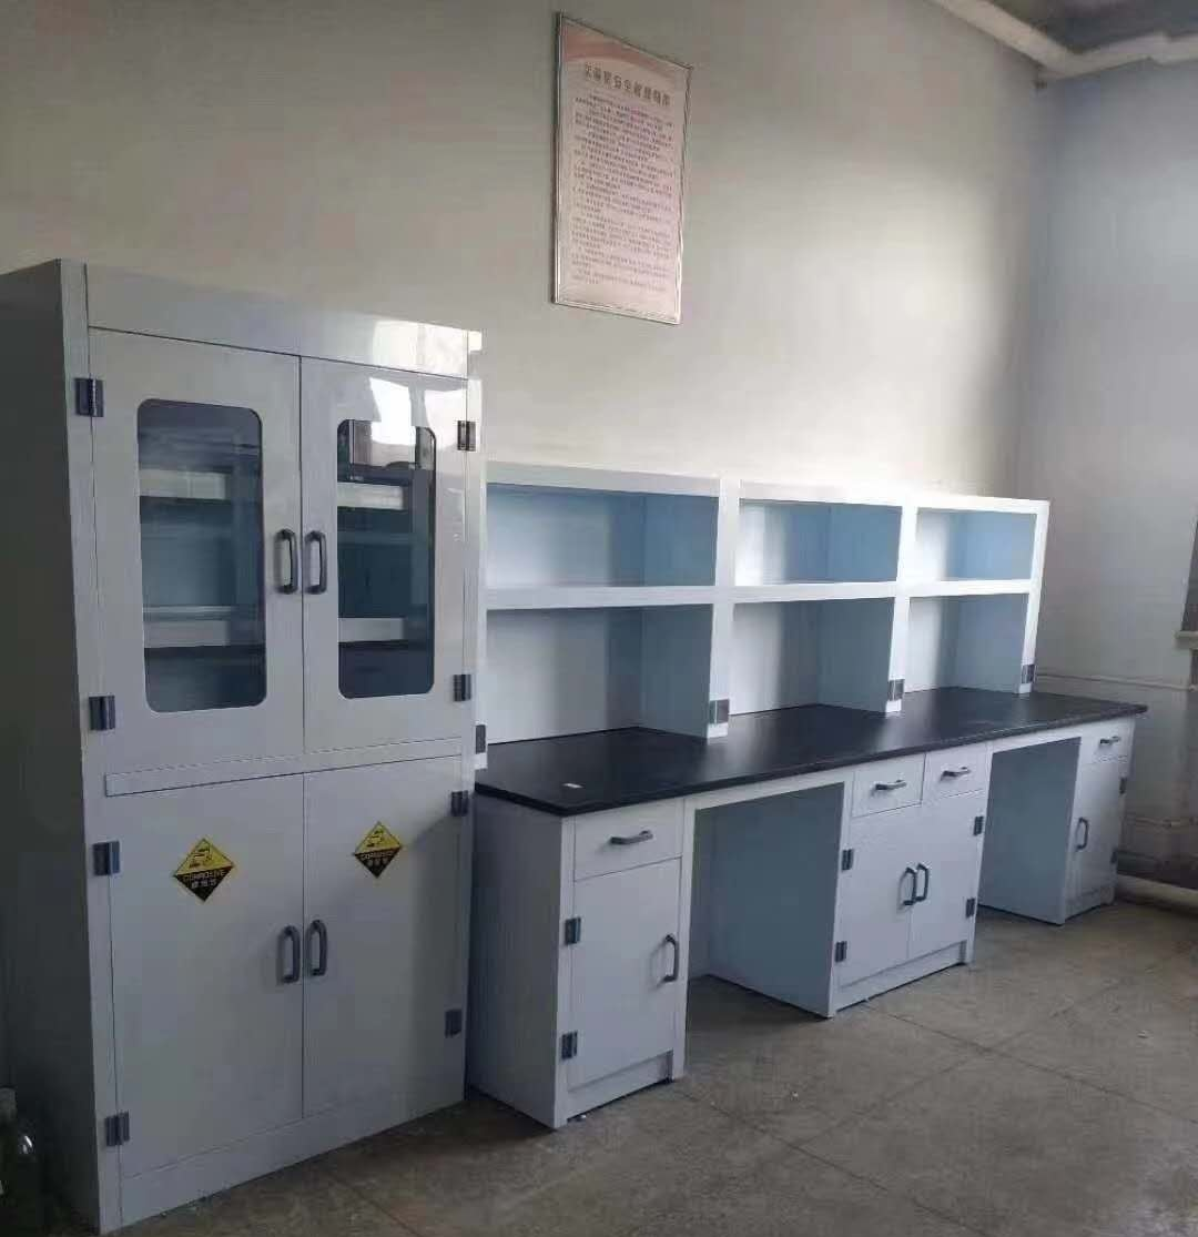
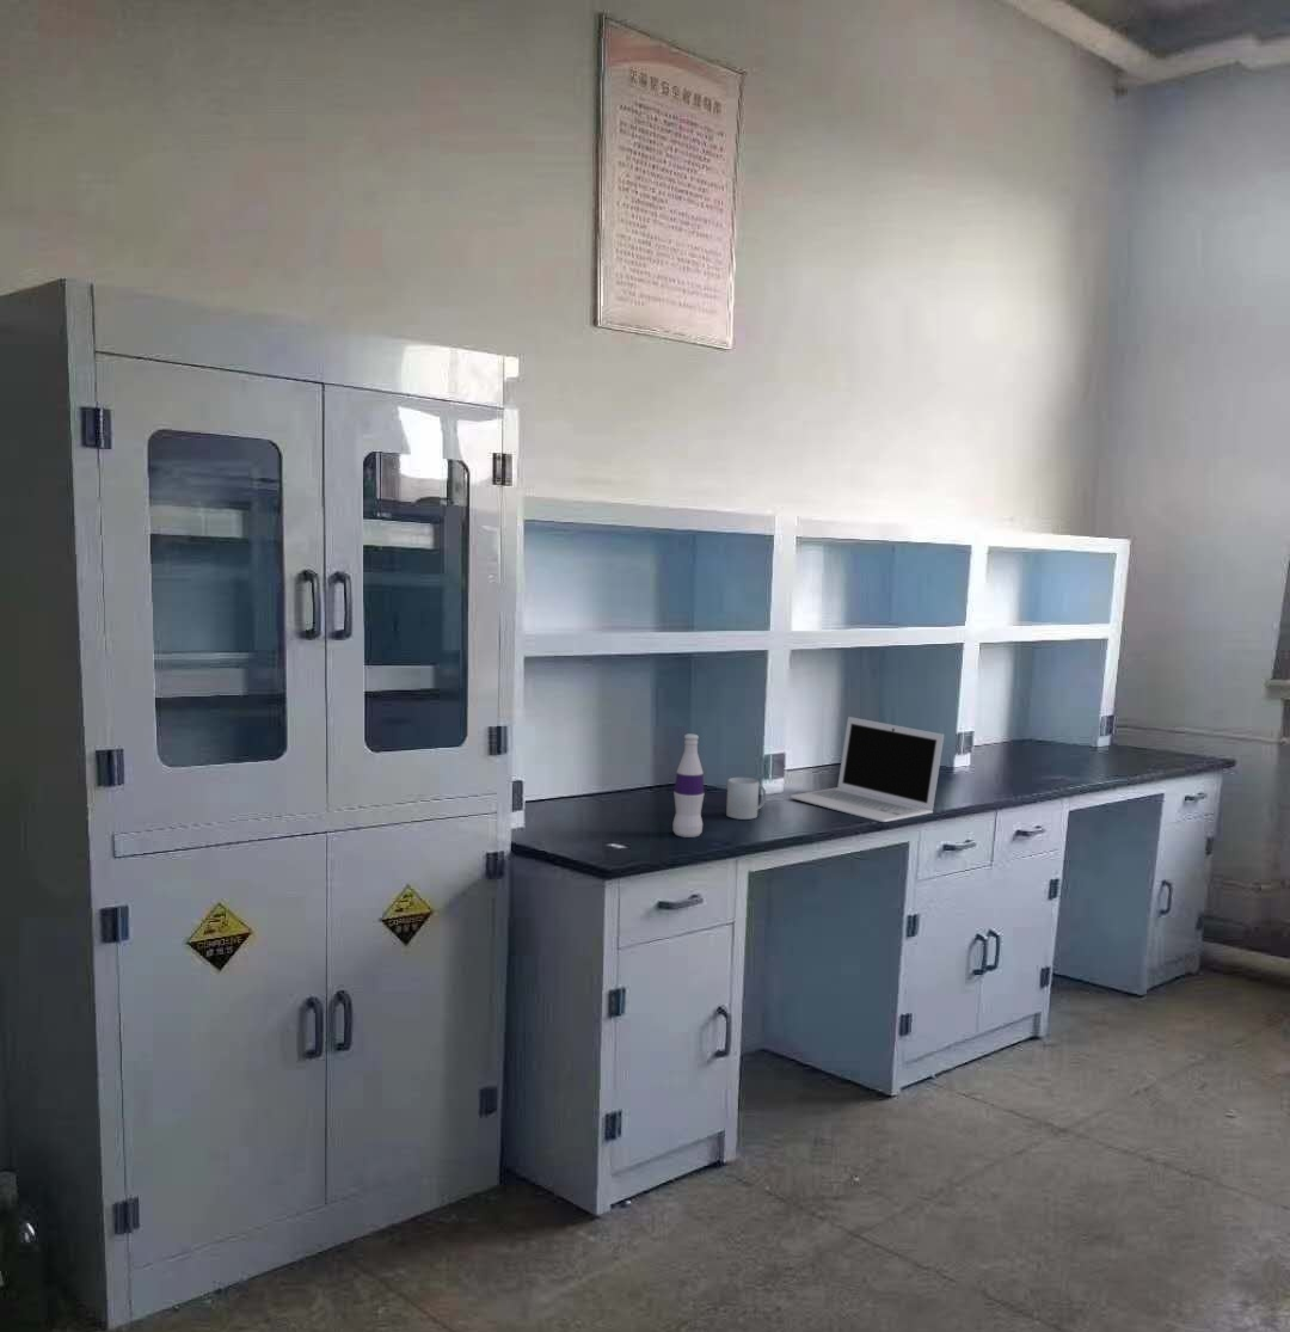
+ laptop [788,716,945,823]
+ mug [725,777,768,821]
+ bottle [672,733,706,839]
